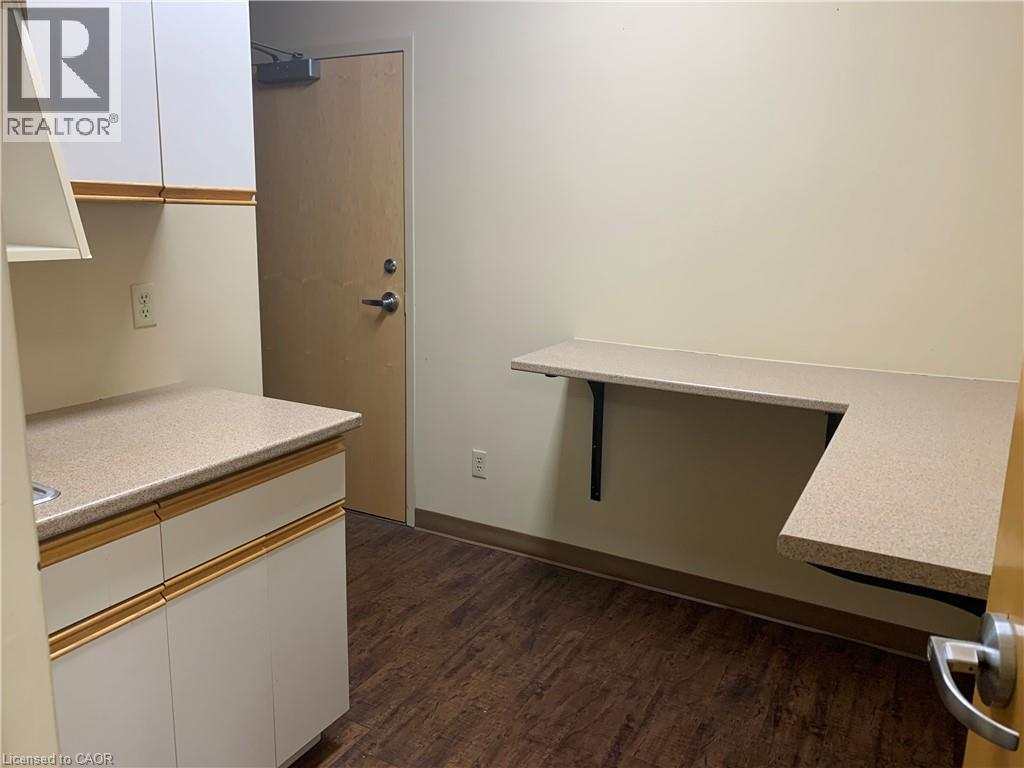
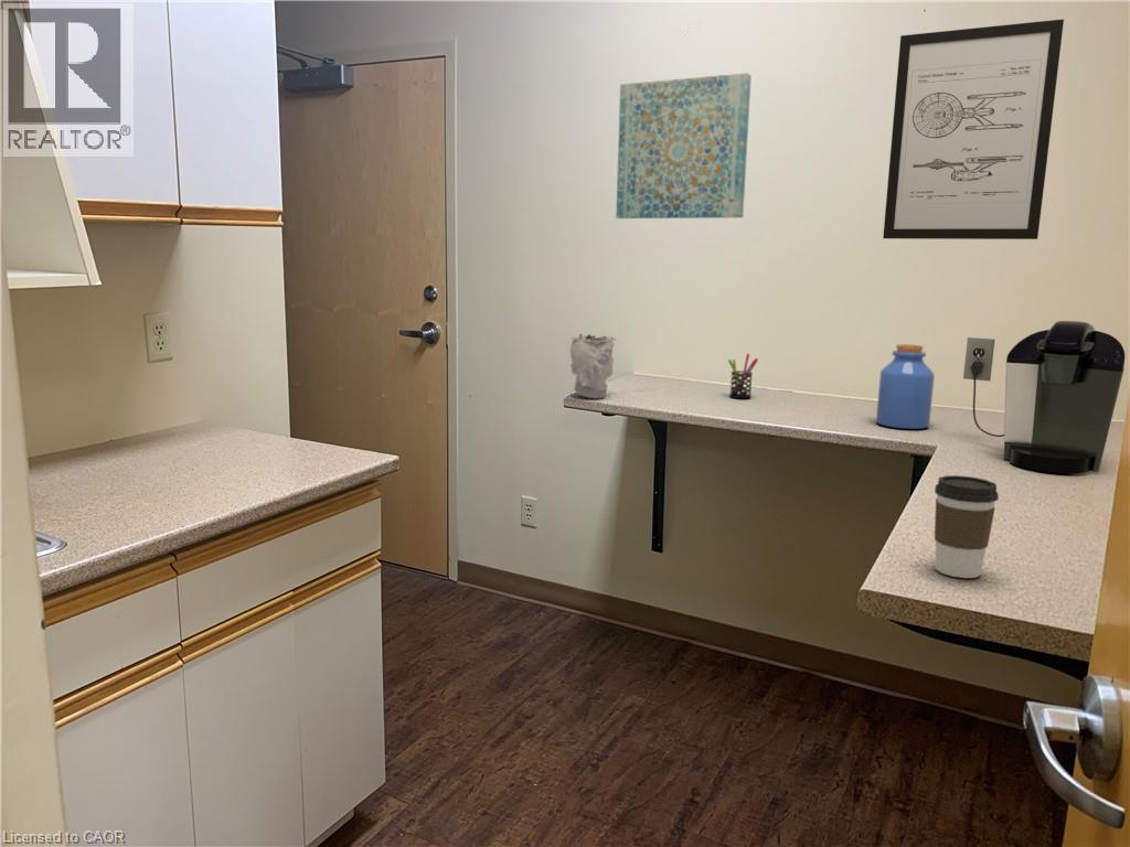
+ coffee cup [934,474,1000,579]
+ wall art [882,18,1065,240]
+ bust sculpture [569,333,665,399]
+ pen holder [727,353,759,399]
+ coffee maker [962,320,1126,474]
+ jar [875,343,936,430]
+ wall art [615,72,753,219]
